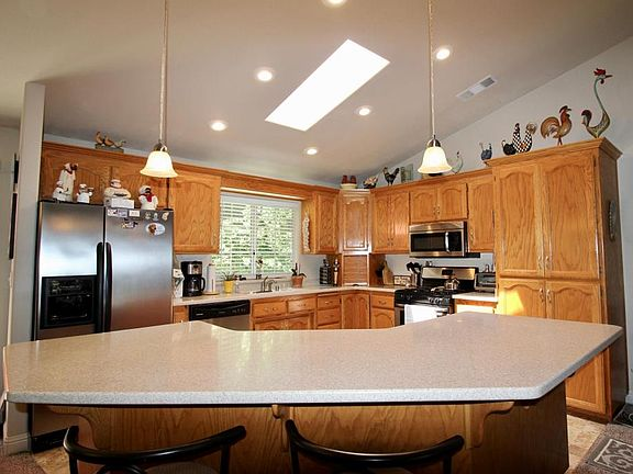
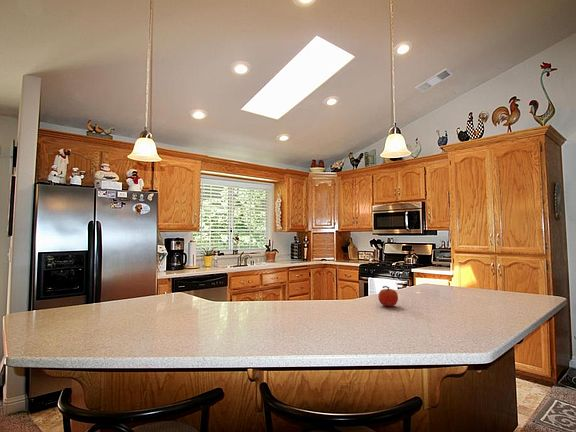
+ fruit [377,285,399,307]
